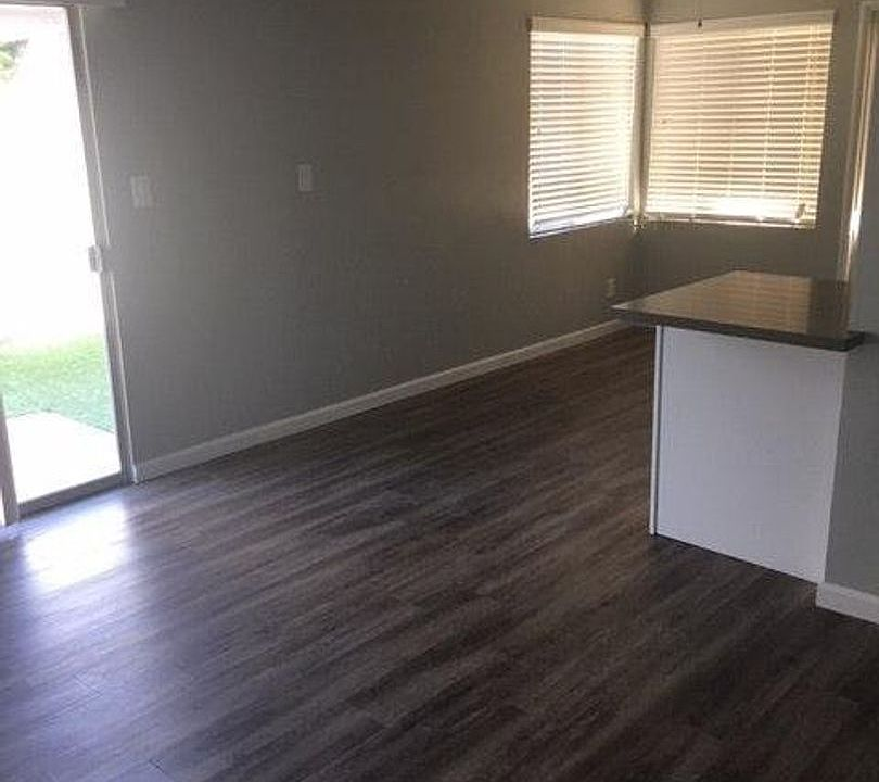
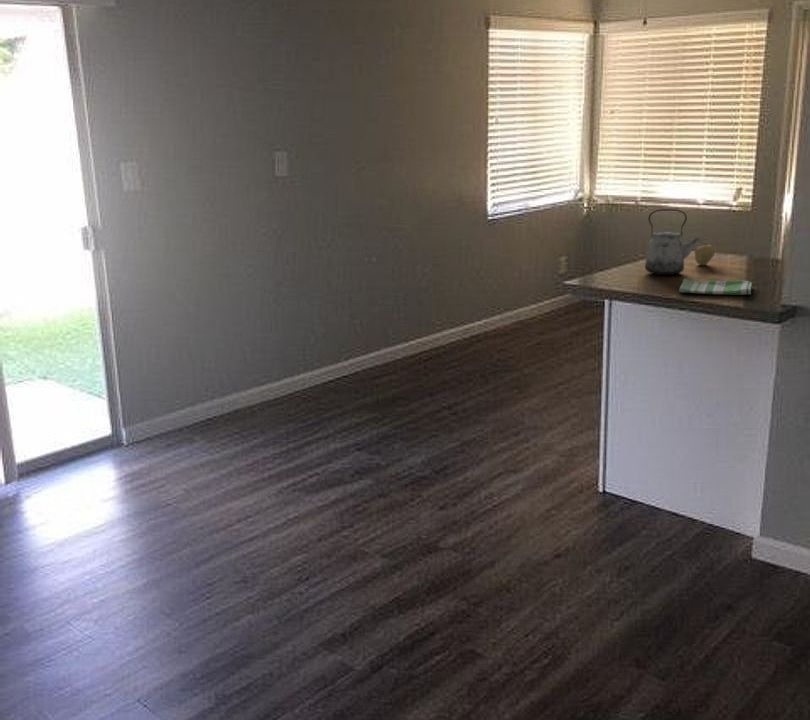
+ dish towel [678,278,753,296]
+ kettle [644,208,702,276]
+ fruit [694,240,716,266]
